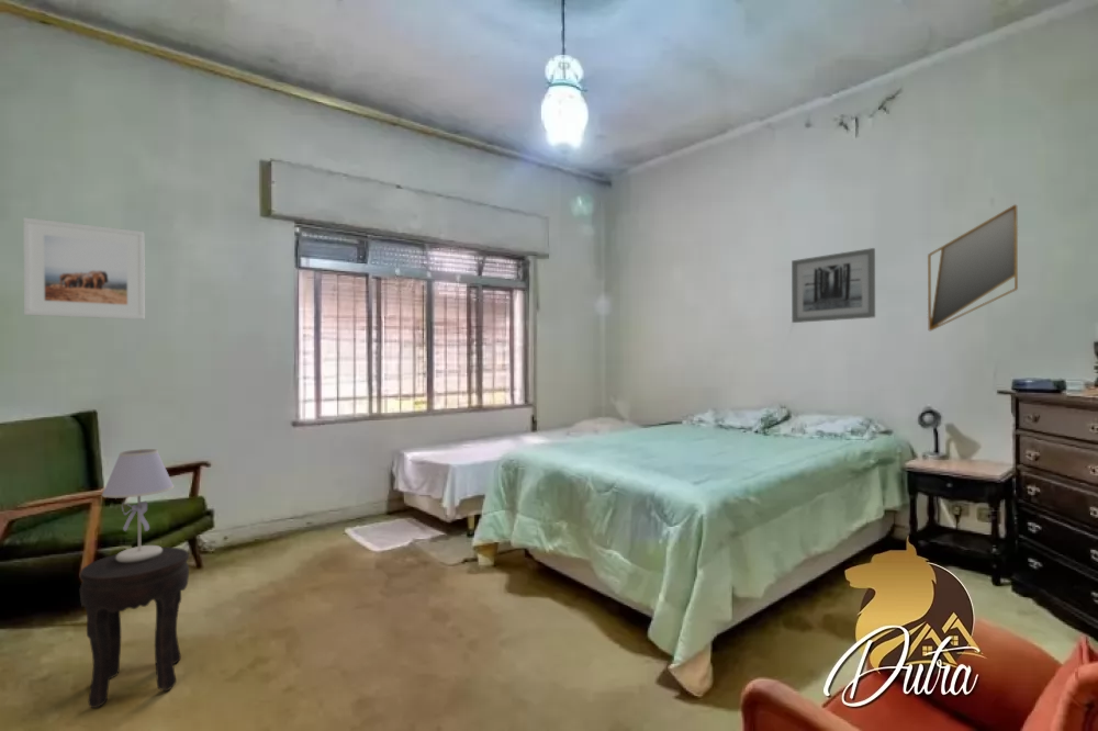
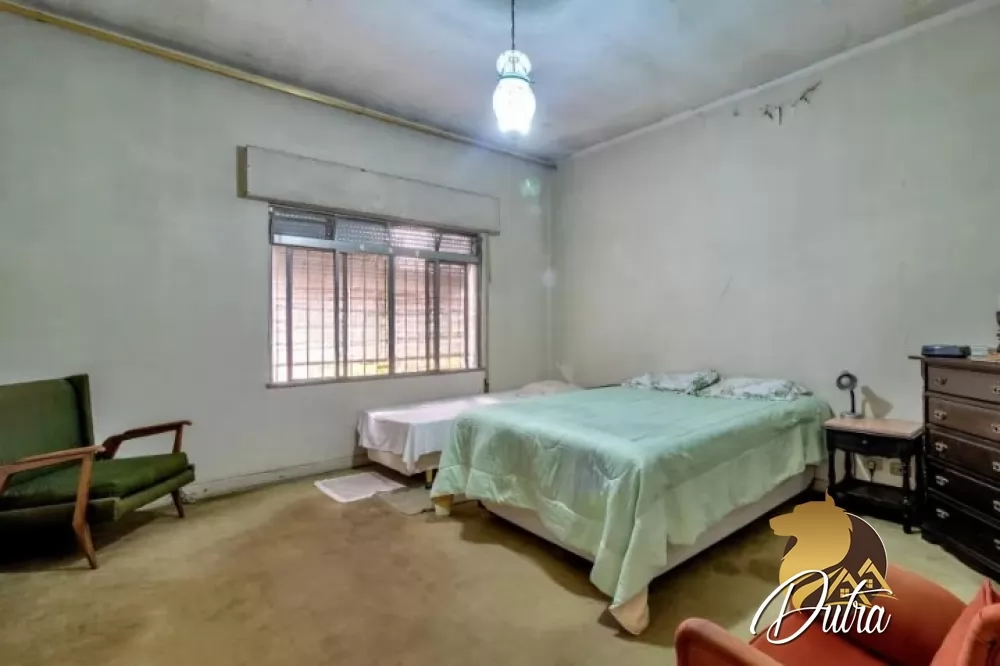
- side table [79,547,190,709]
- table lamp [101,448,176,563]
- wall art [791,247,876,324]
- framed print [22,216,146,320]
- home mirror [927,203,1019,331]
